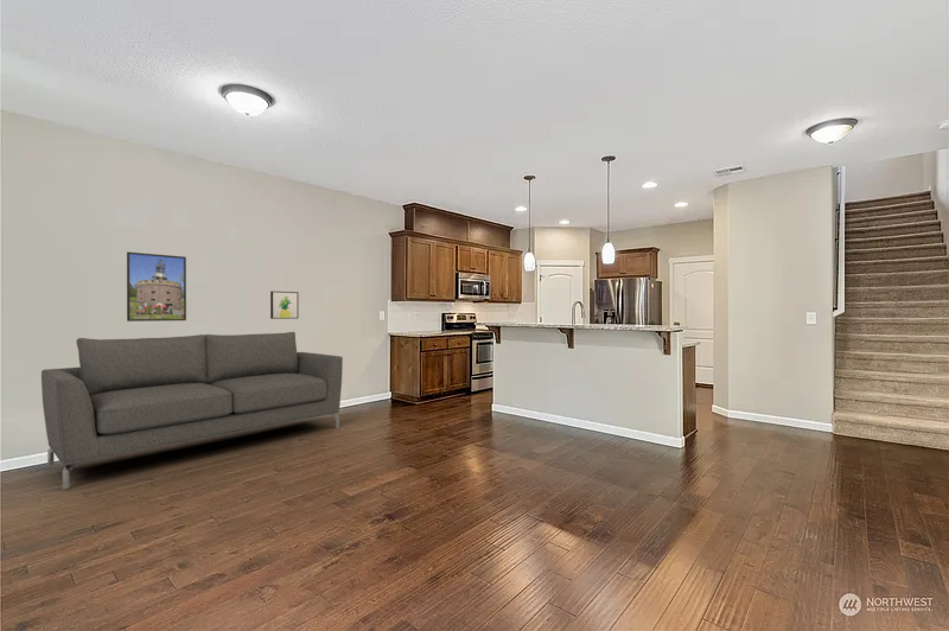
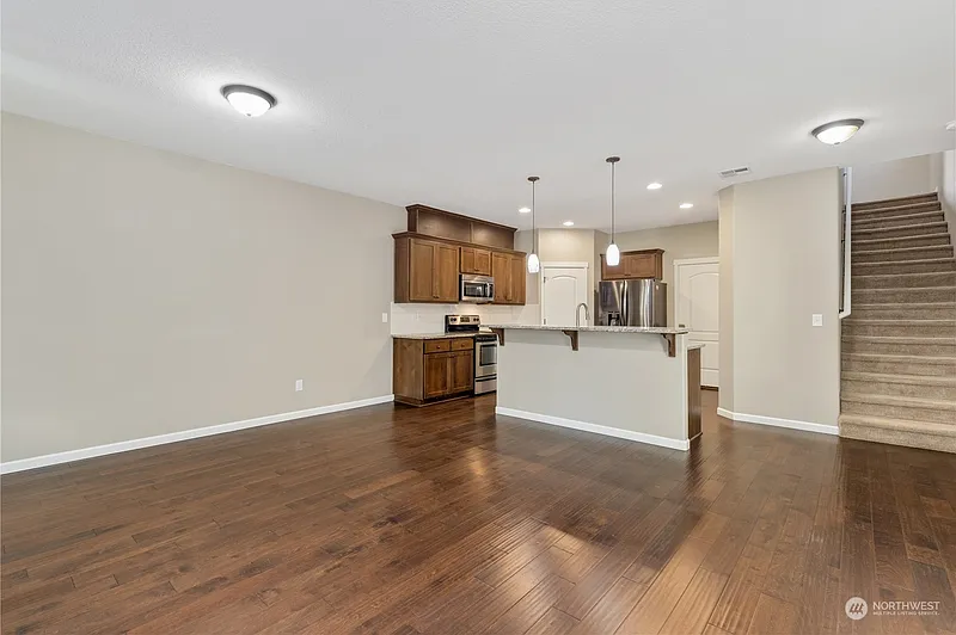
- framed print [126,251,187,323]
- wall art [269,291,300,320]
- sofa [40,331,344,490]
